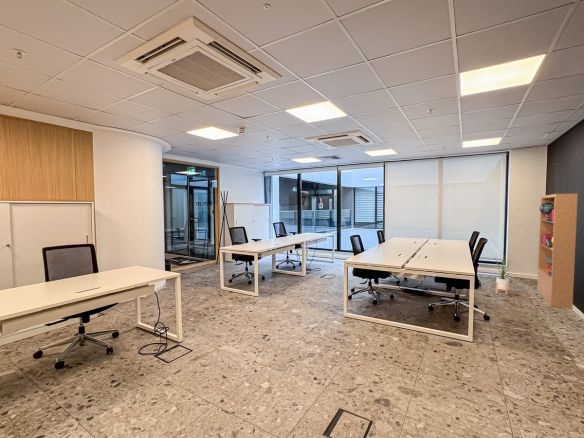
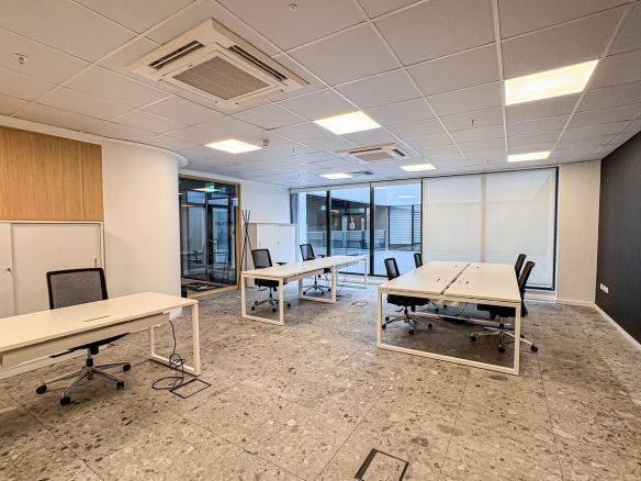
- bookcase [536,193,579,310]
- house plant [493,254,515,296]
